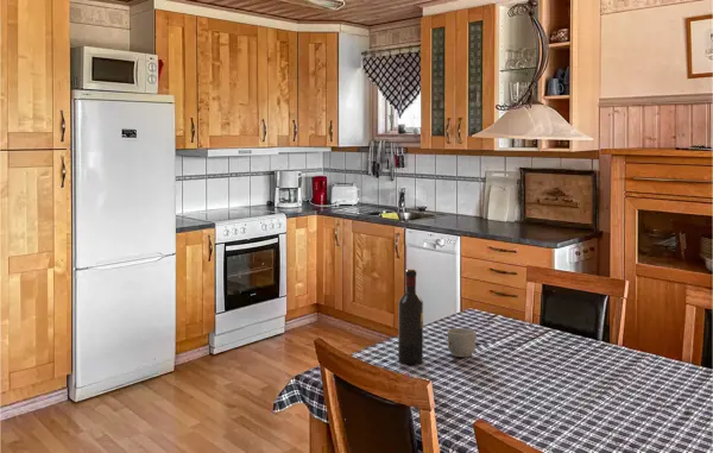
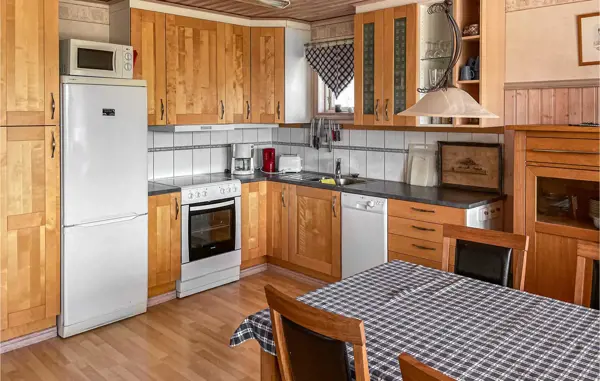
- mug [446,327,477,358]
- wine bottle [397,268,424,365]
